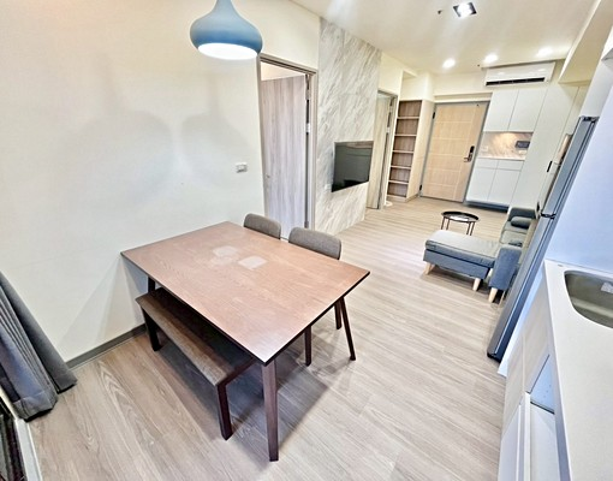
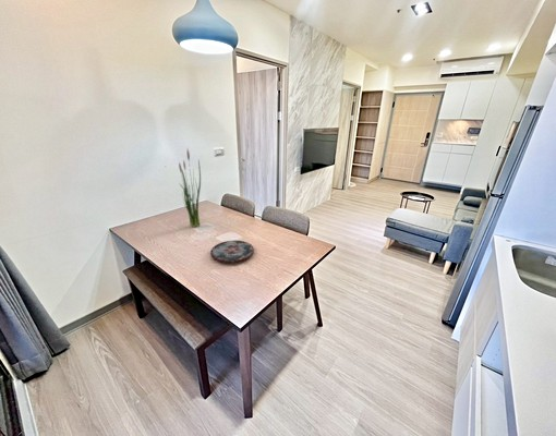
+ plant [178,148,202,228]
+ plate [209,240,255,264]
